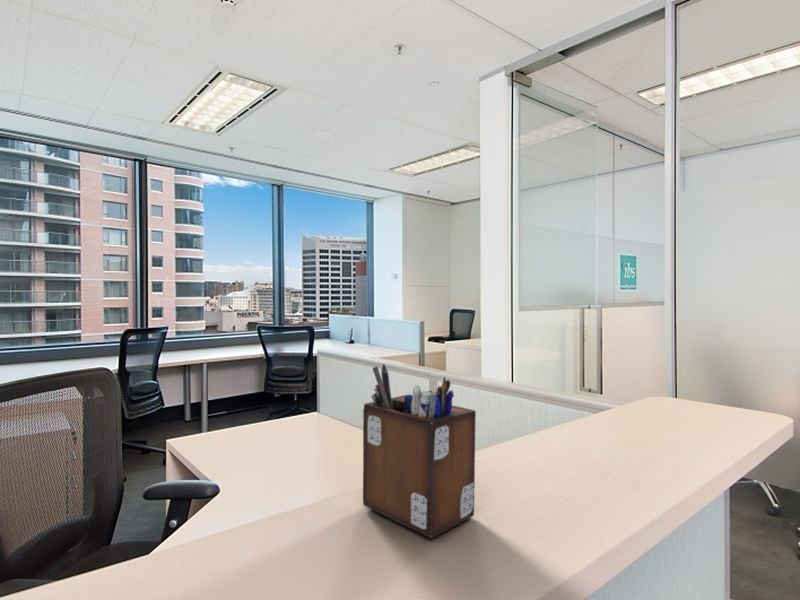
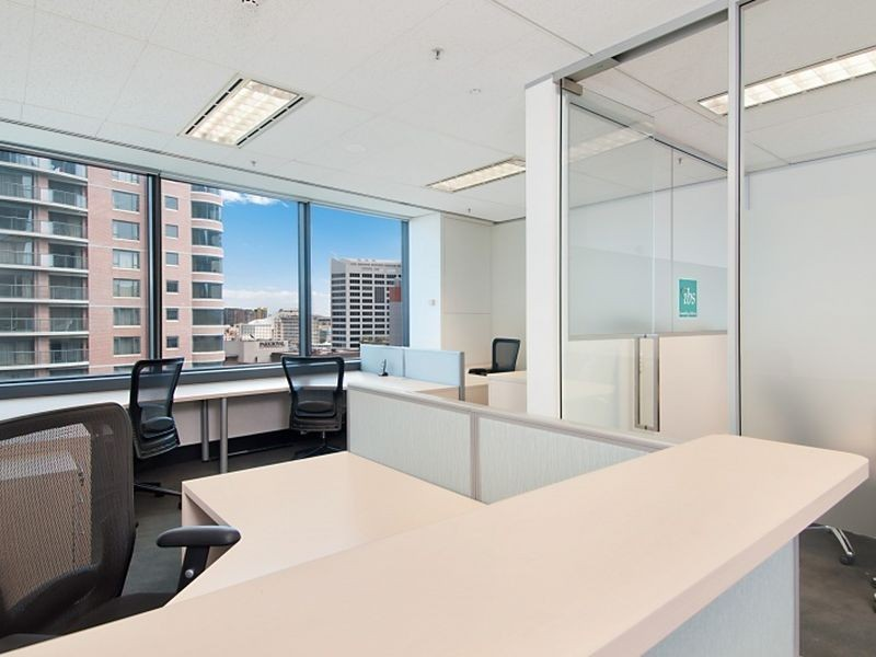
- desk organizer [362,363,477,539]
